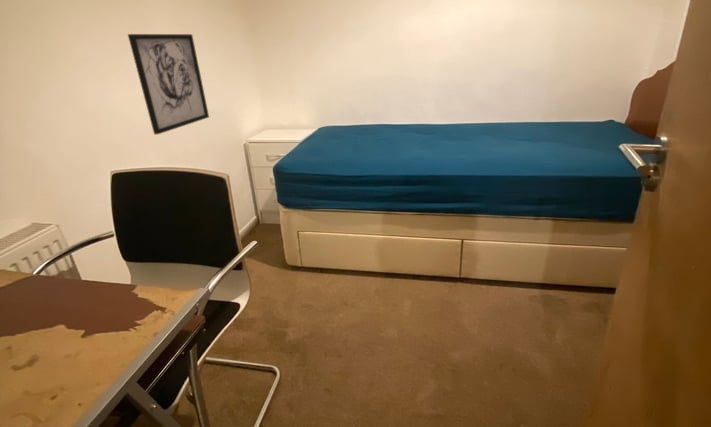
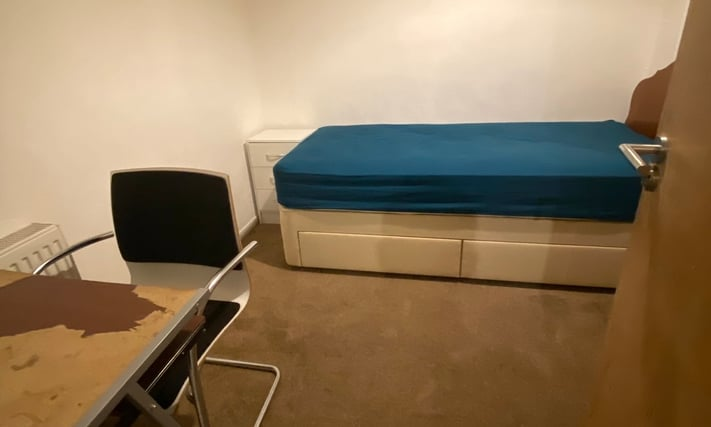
- wall art [127,33,210,135]
